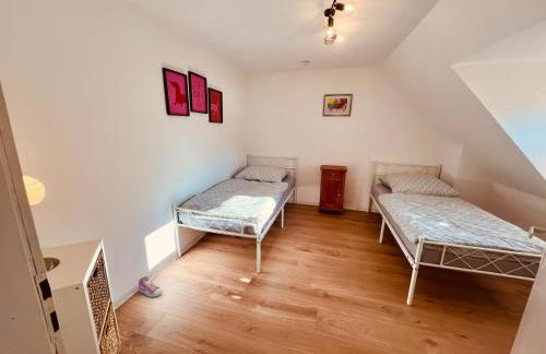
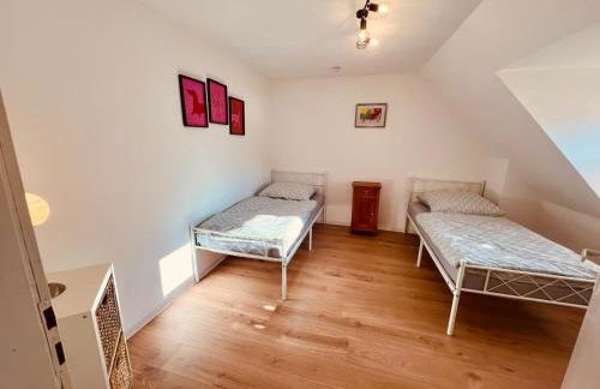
- sneaker [138,275,163,298]
